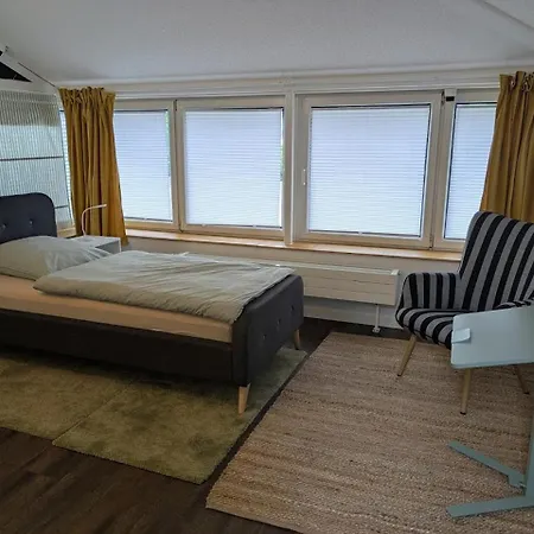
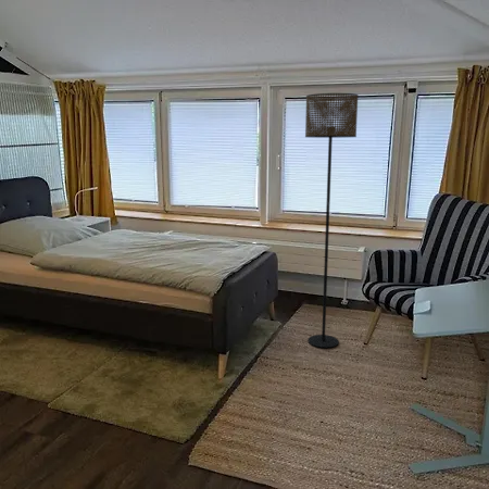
+ floor lamp [304,92,360,349]
